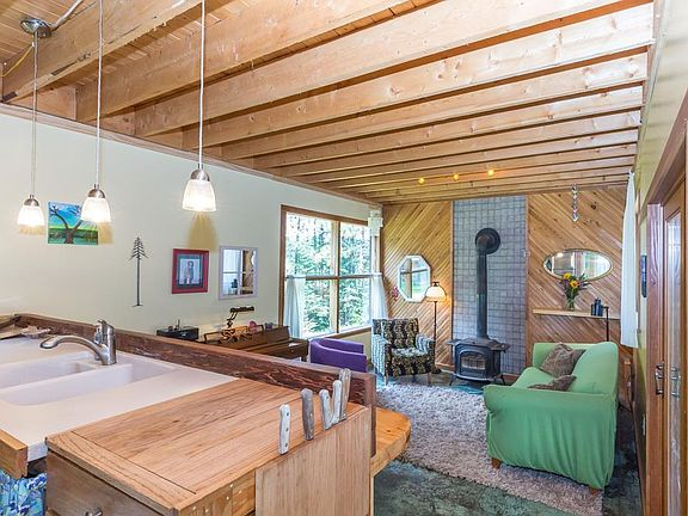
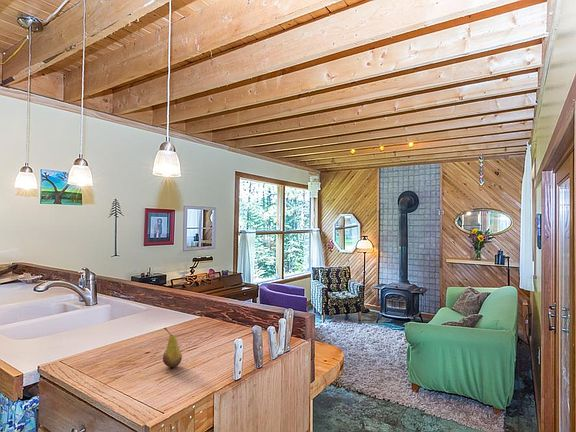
+ fruit [162,327,183,368]
